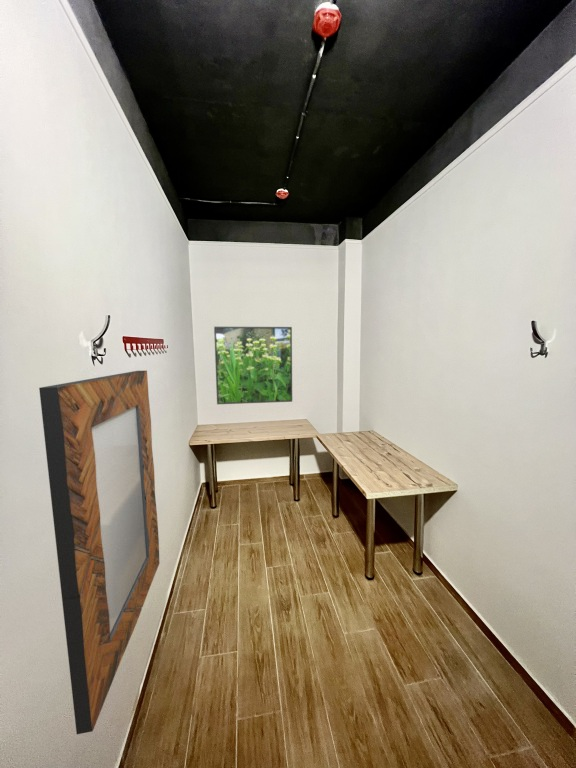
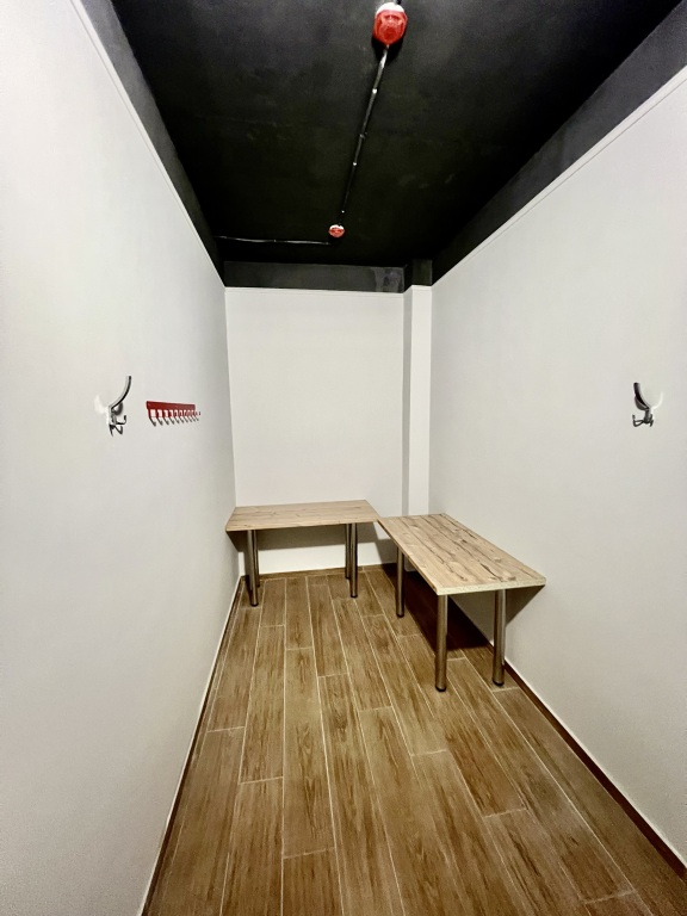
- home mirror [38,370,160,735]
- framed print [213,326,293,405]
